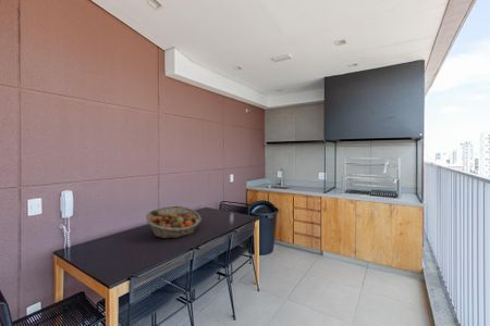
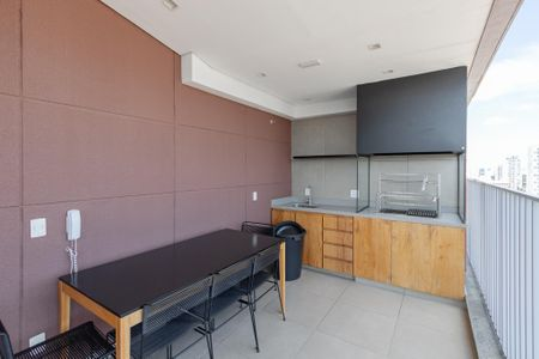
- fruit basket [145,205,203,239]
